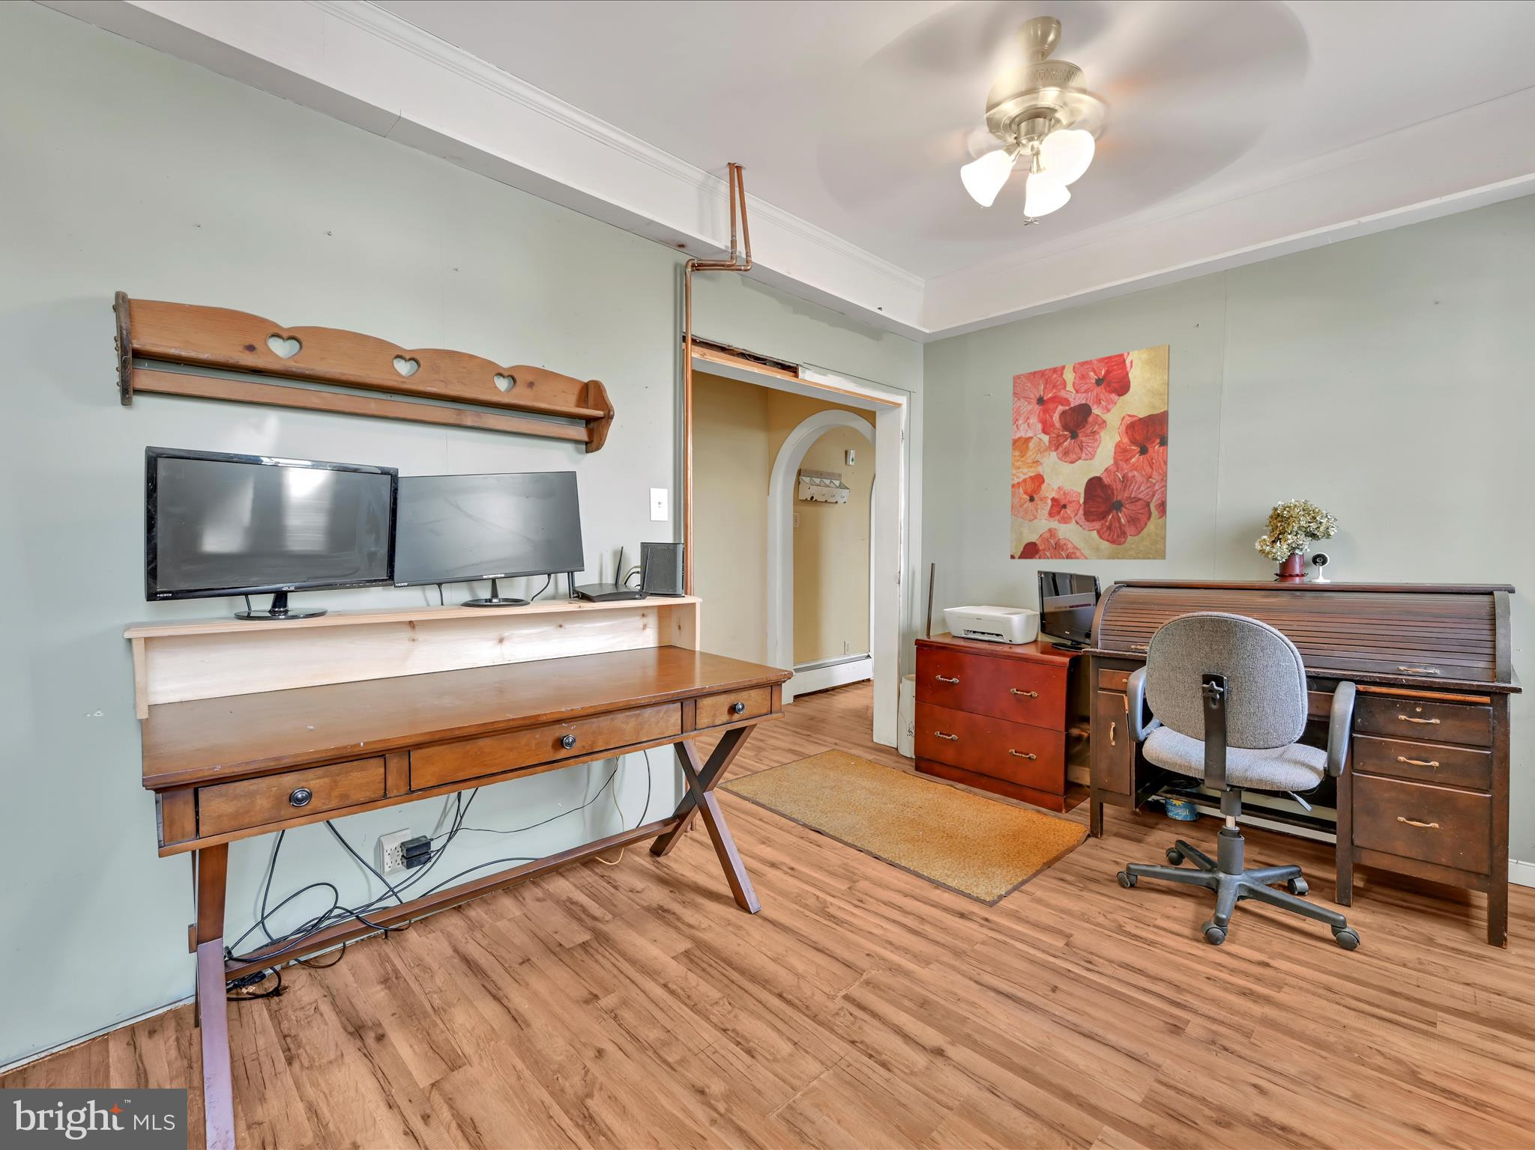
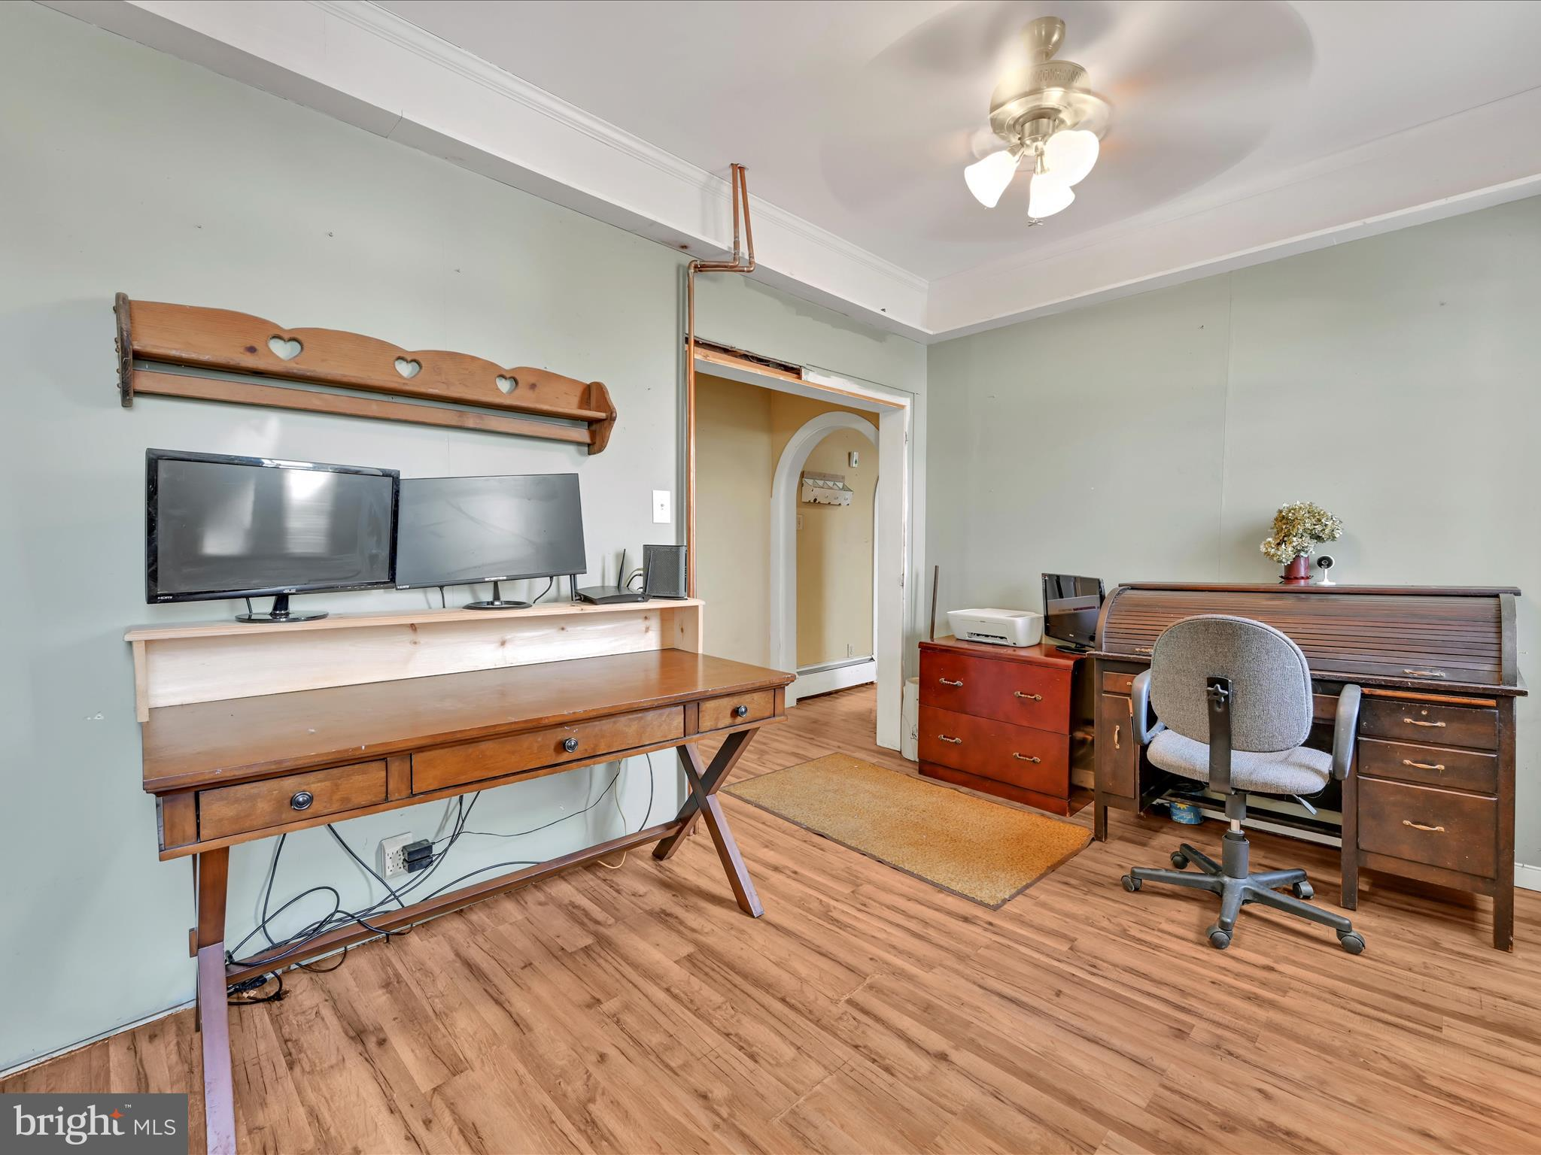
- wall art [1009,343,1171,561]
